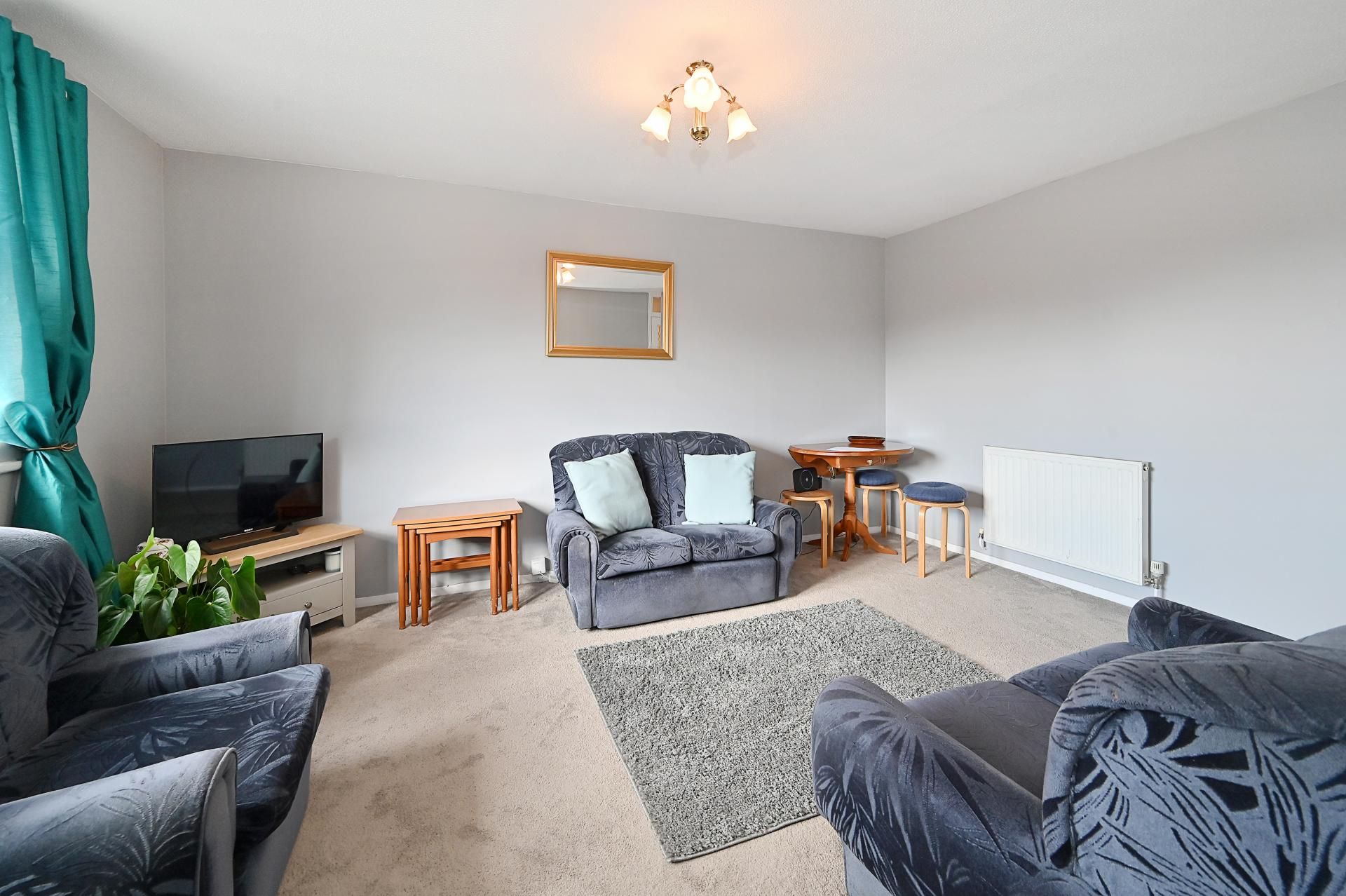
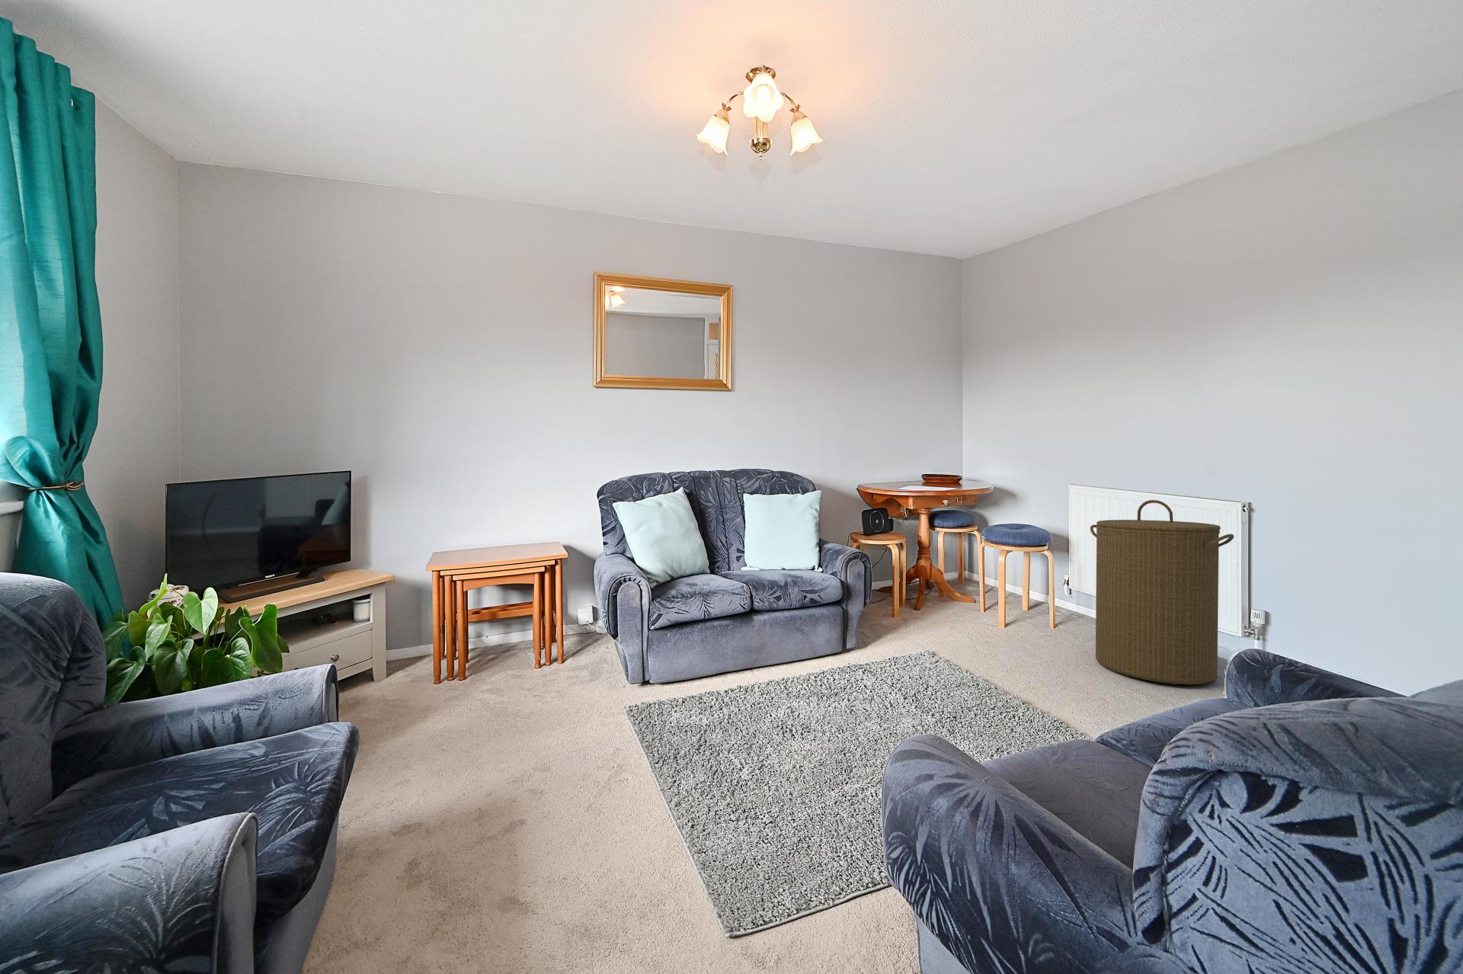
+ laundry hamper [1089,499,1235,685]
